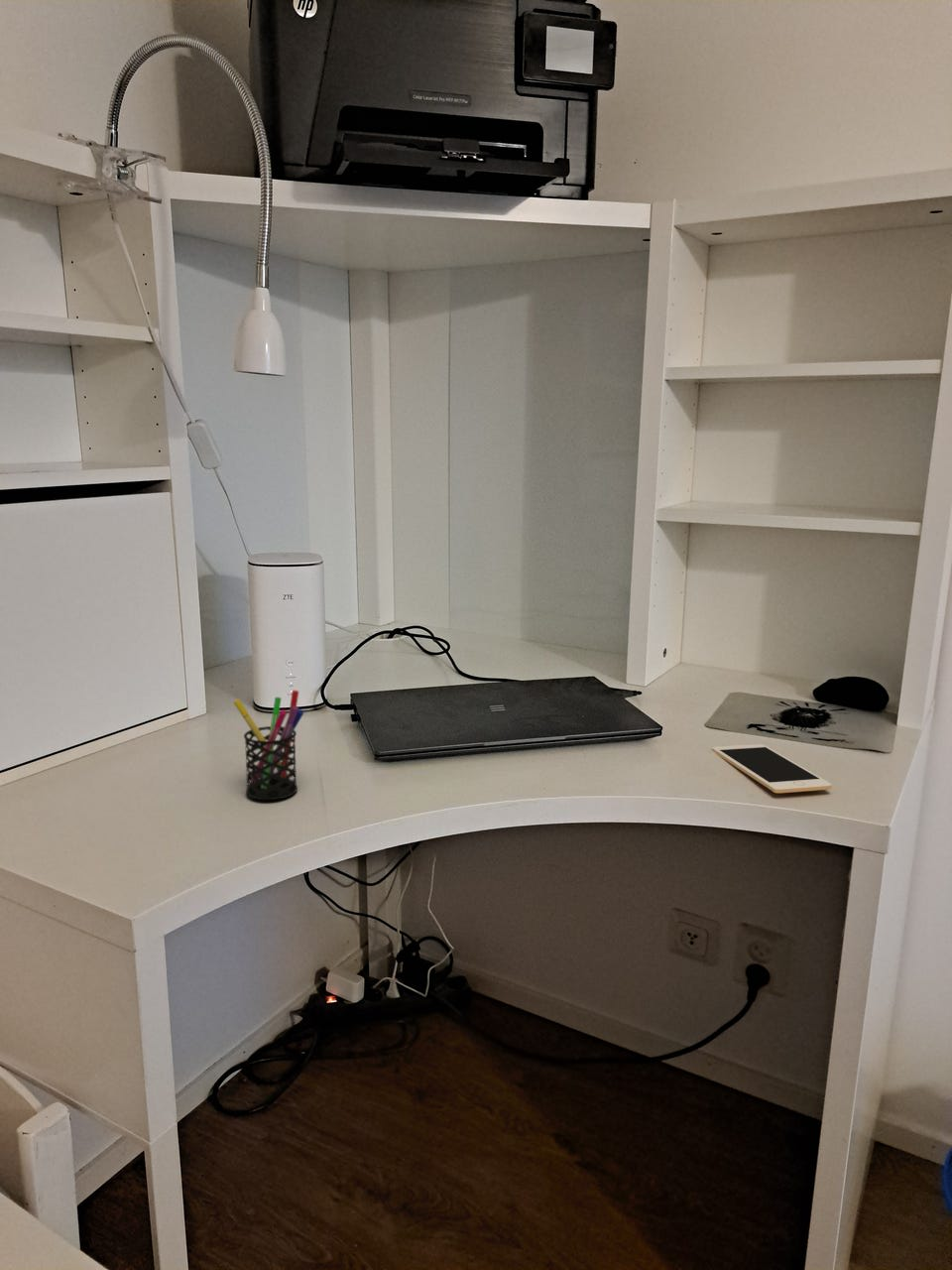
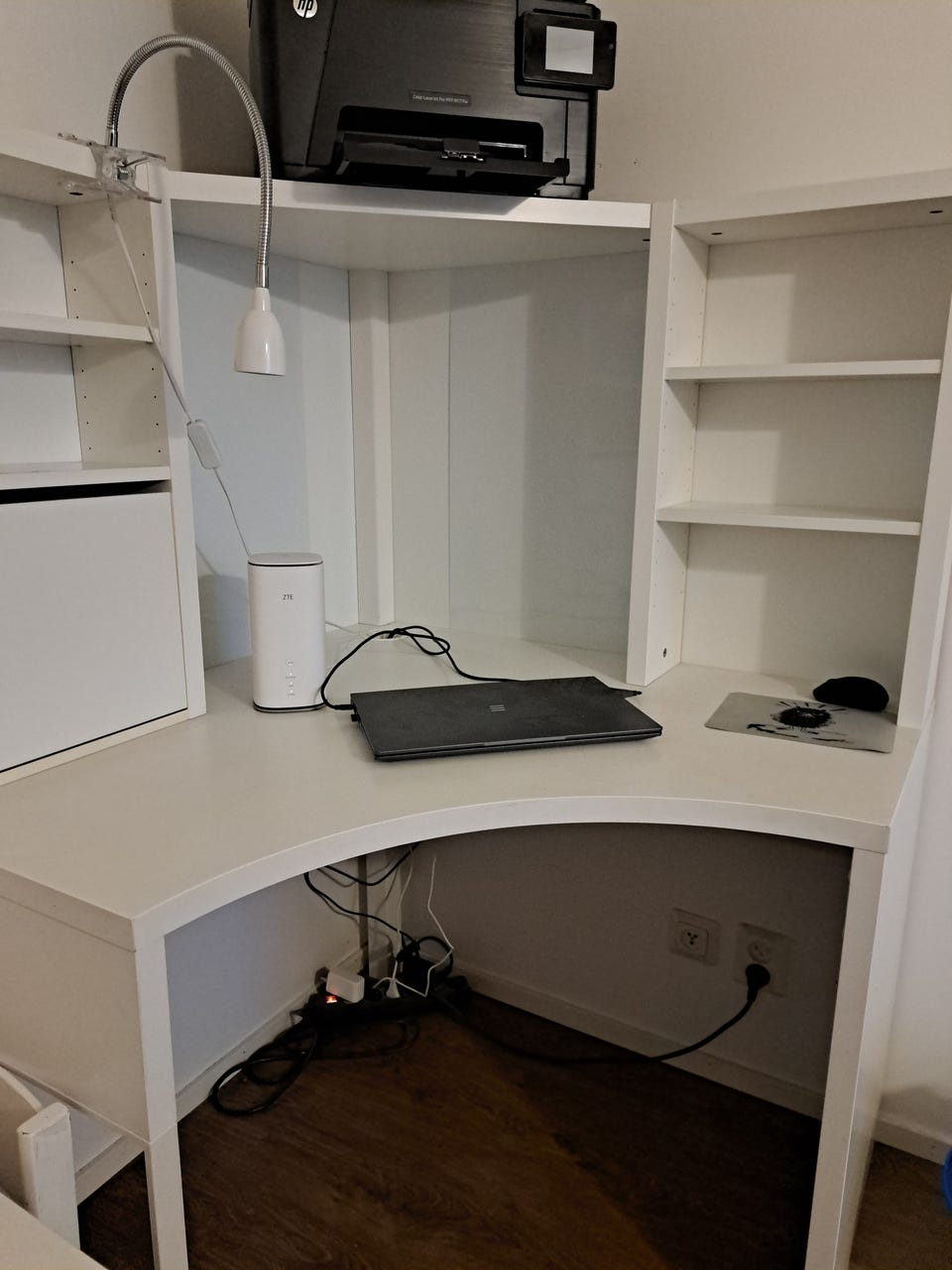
- pen holder [233,690,304,801]
- cell phone [711,743,833,794]
